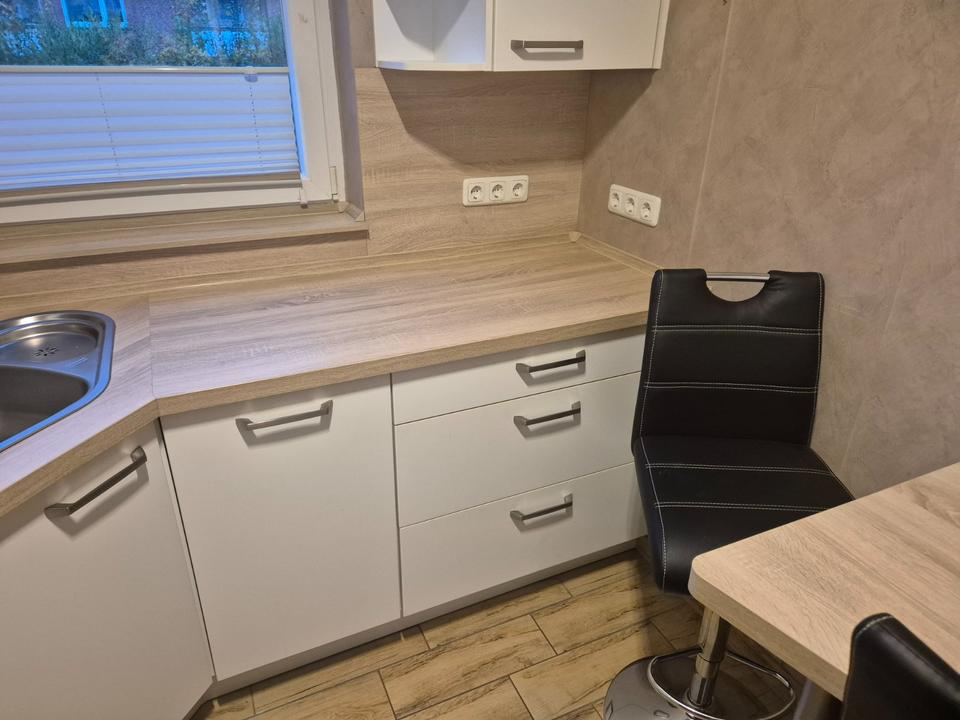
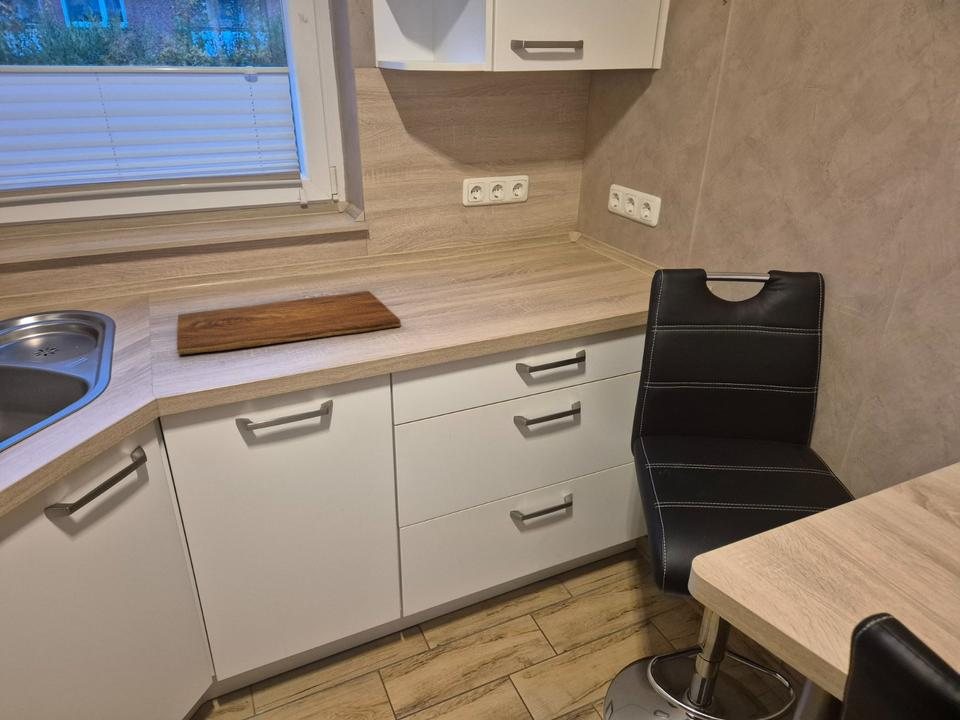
+ cutting board [176,290,402,356]
